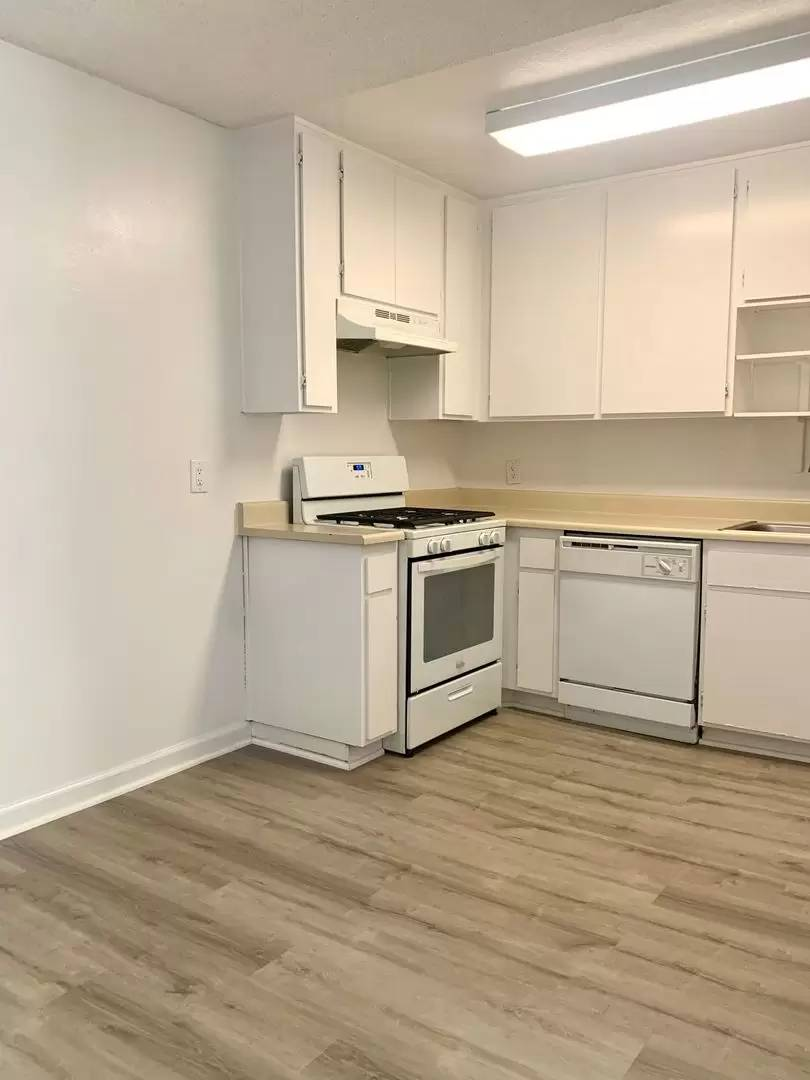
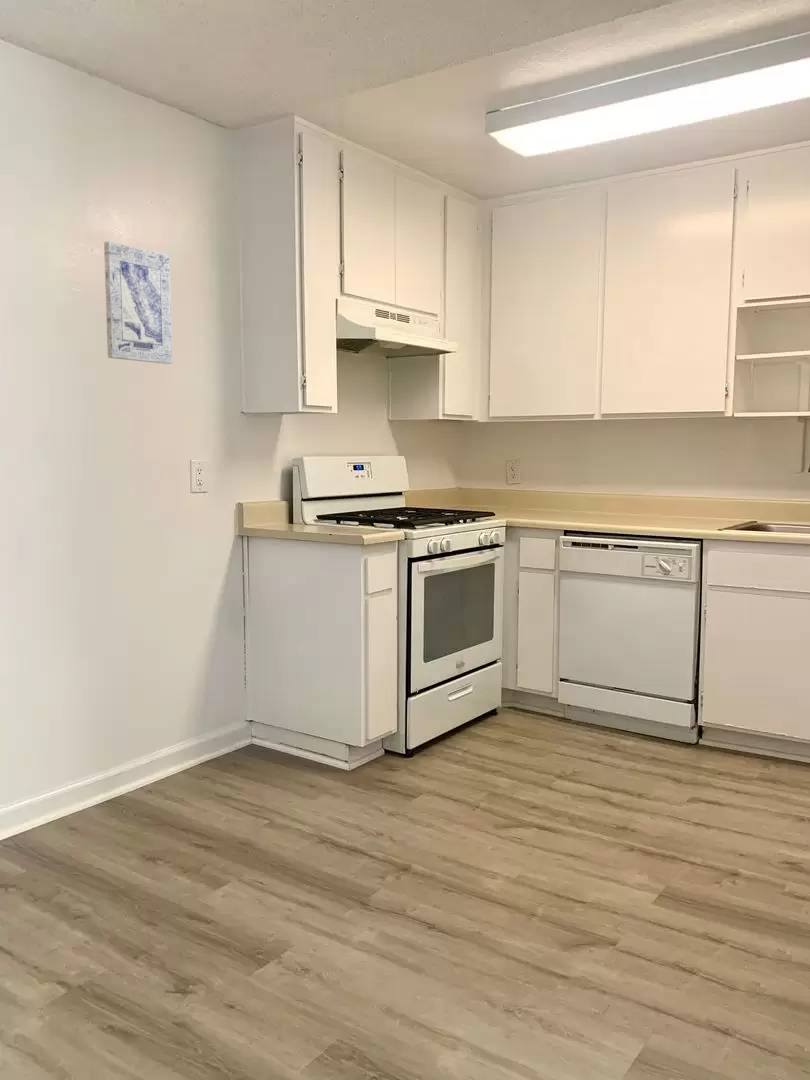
+ wall art [103,240,173,365]
